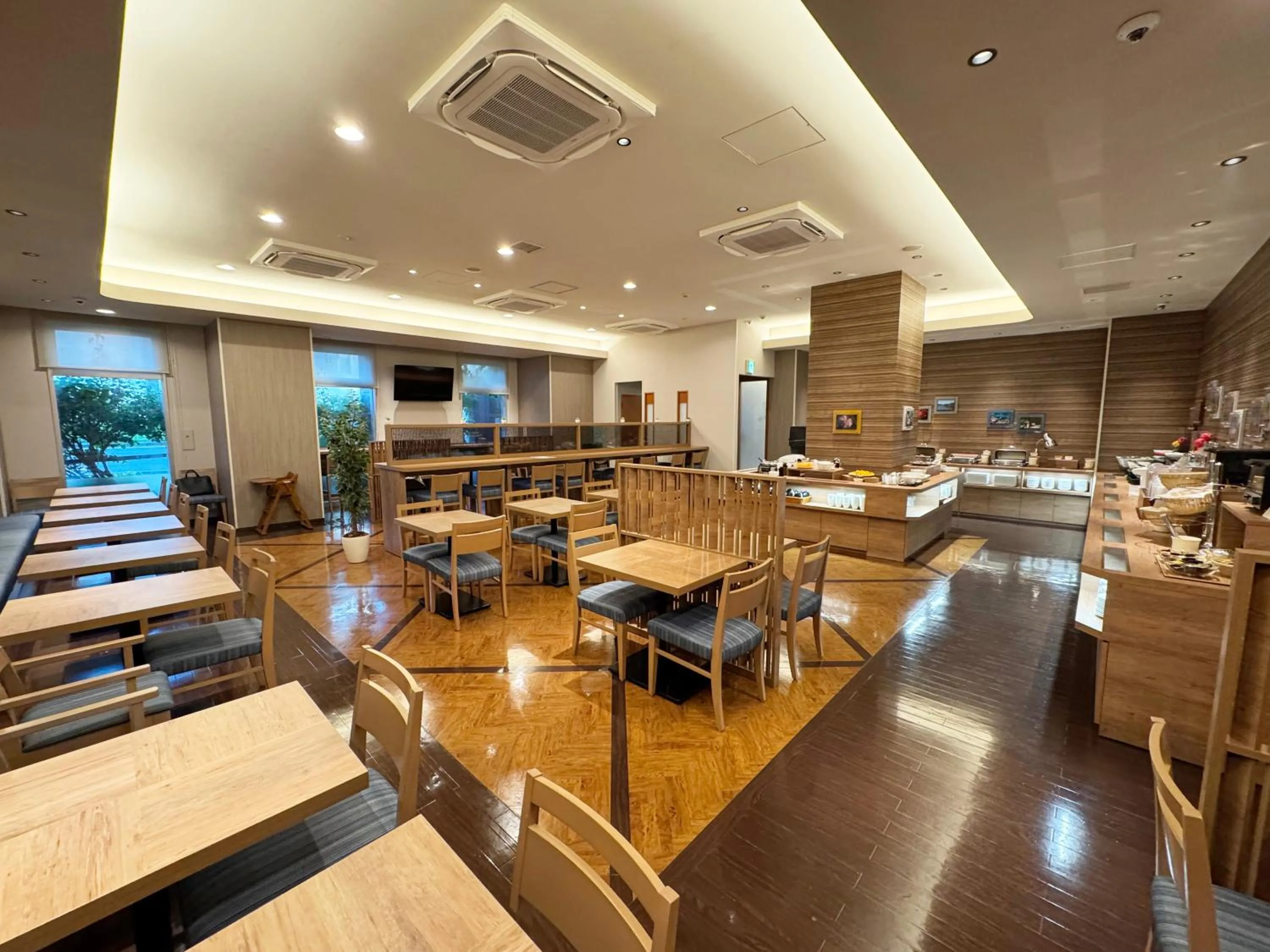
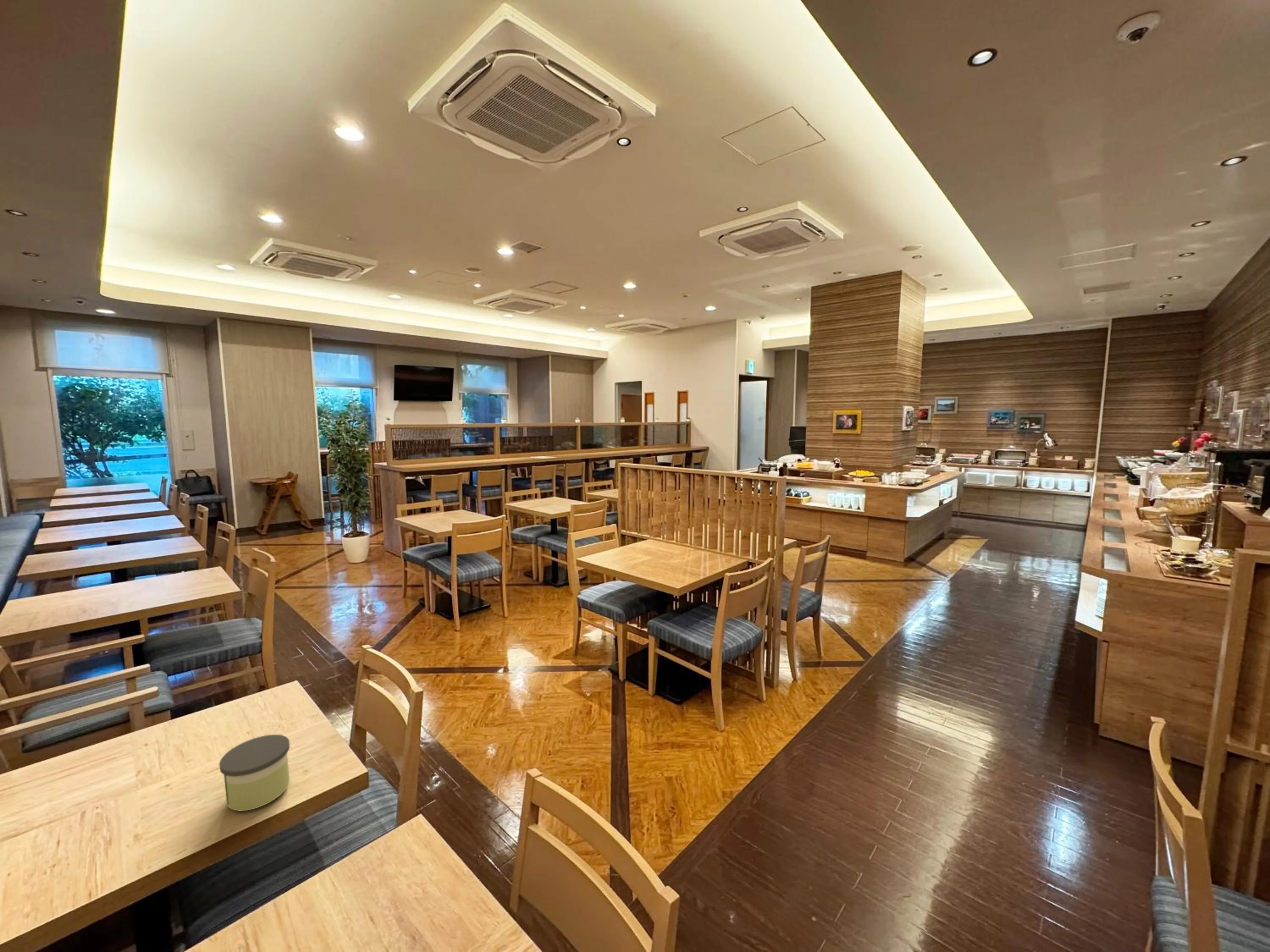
+ candle [219,734,290,812]
